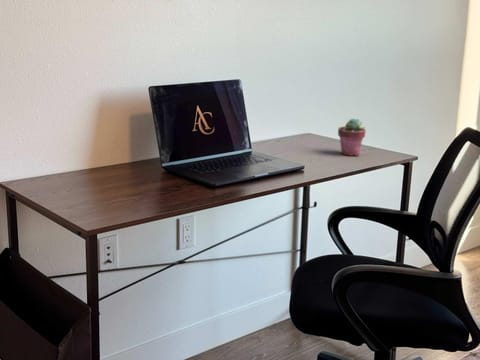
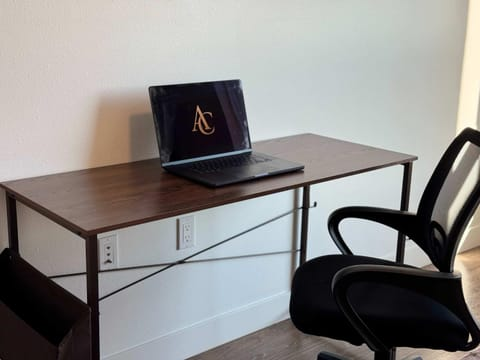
- potted succulent [337,117,367,157]
